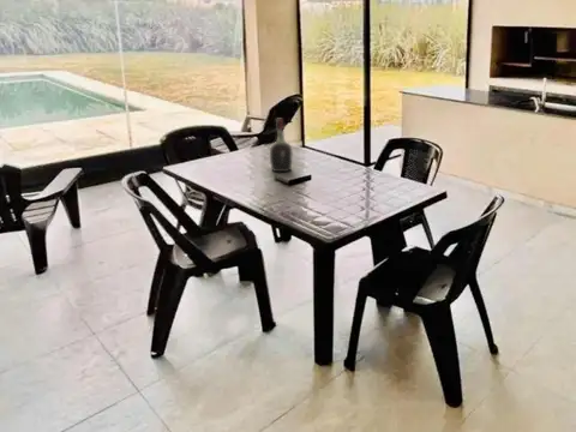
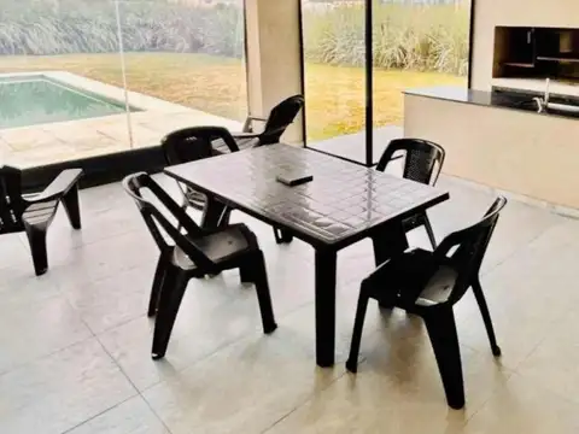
- cognac bottle [269,118,294,173]
